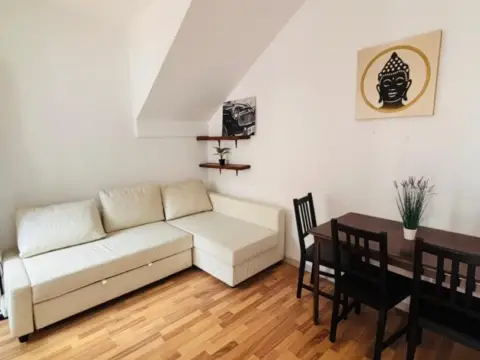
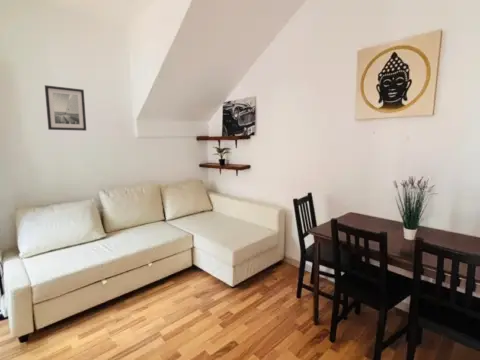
+ wall art [44,84,87,132]
